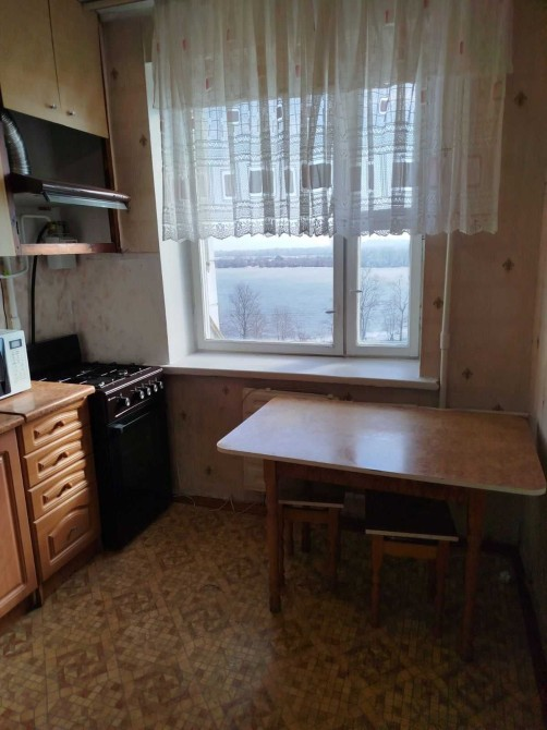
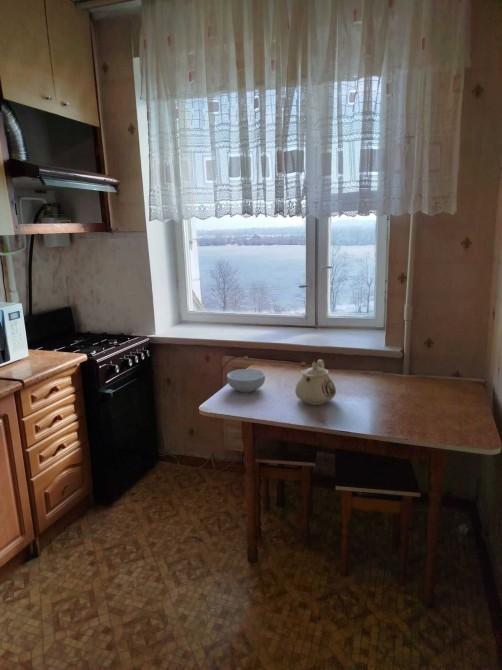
+ cereal bowl [226,368,266,393]
+ teapot [294,359,337,406]
